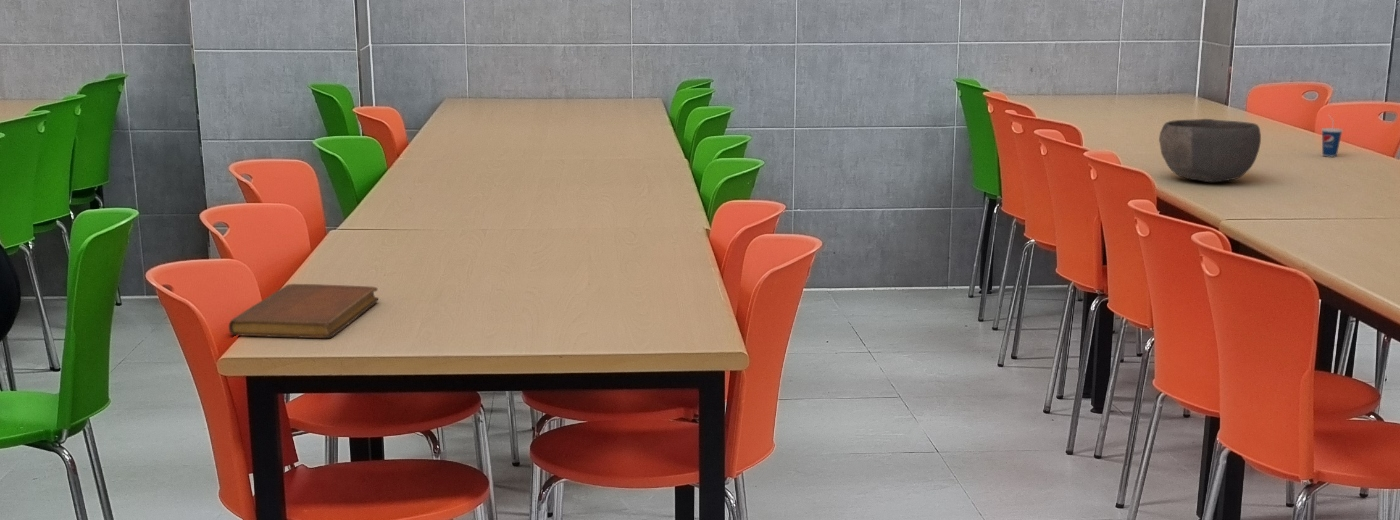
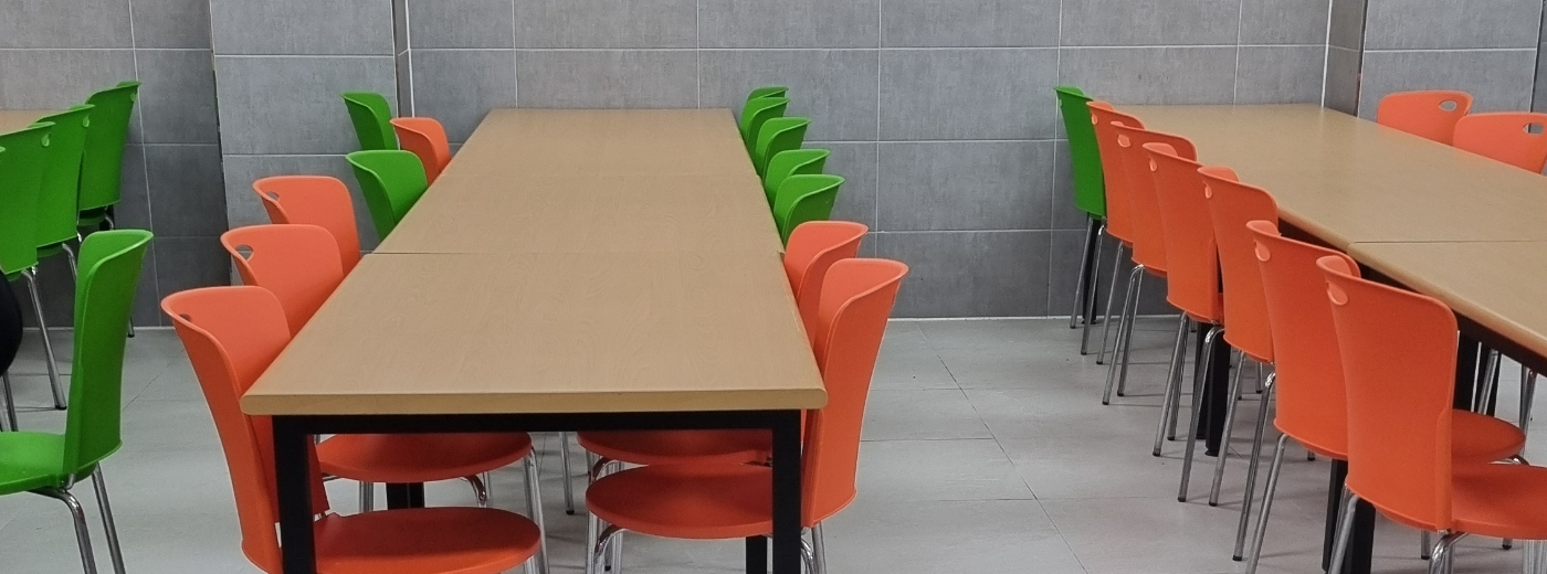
- bowl [1158,118,1262,183]
- notebook [228,283,379,339]
- cup [1320,113,1344,158]
